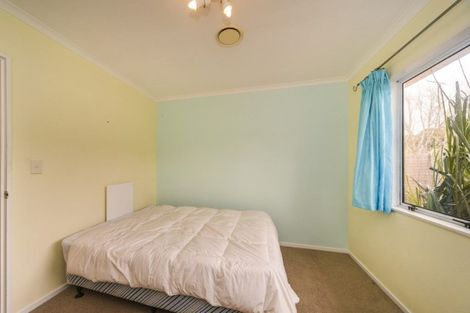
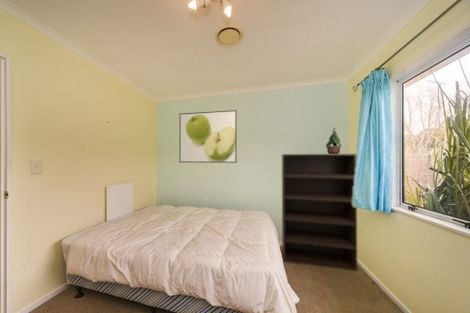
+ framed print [179,109,238,164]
+ potted plant [325,127,343,154]
+ bookshelf [281,153,358,272]
